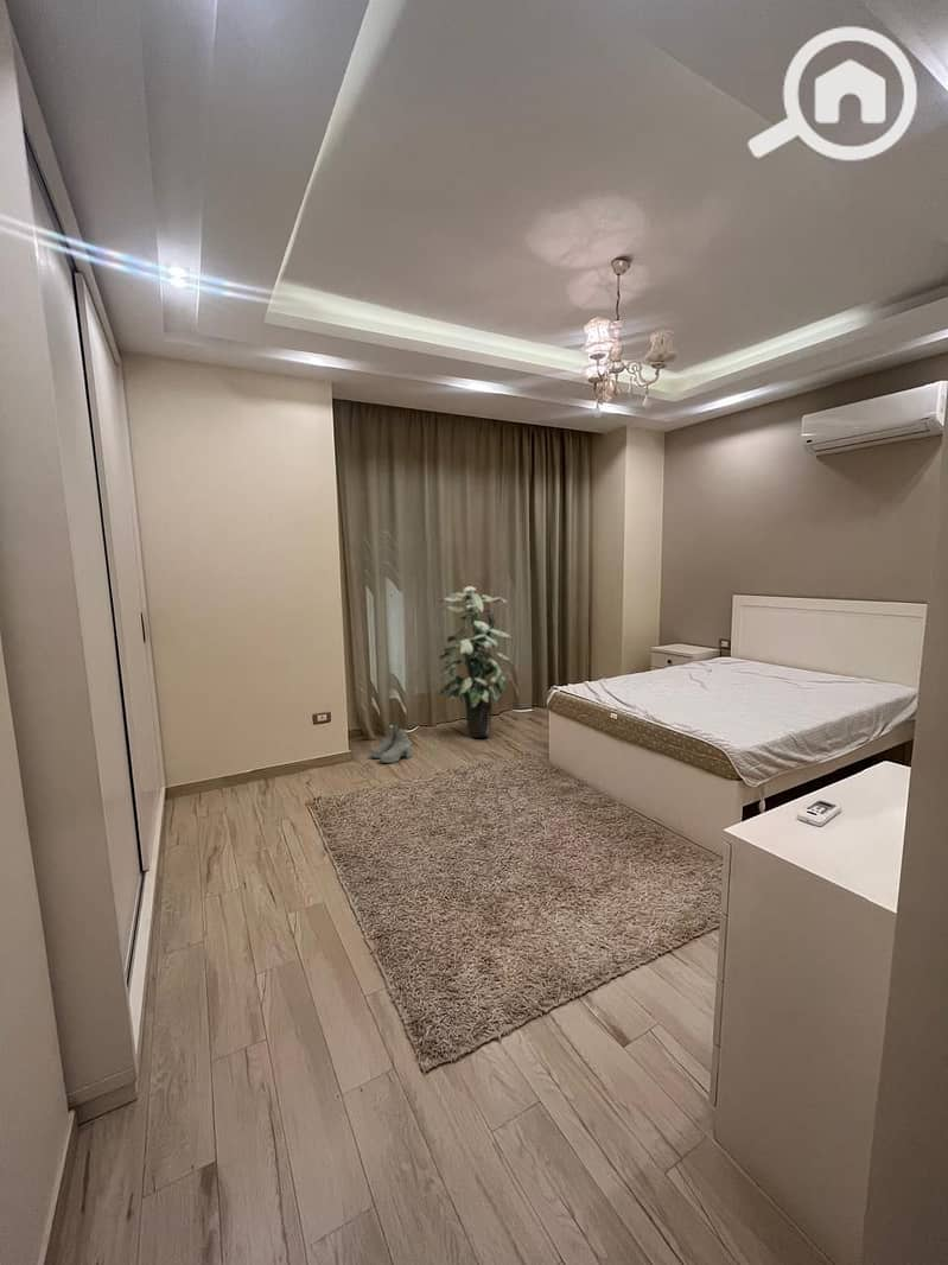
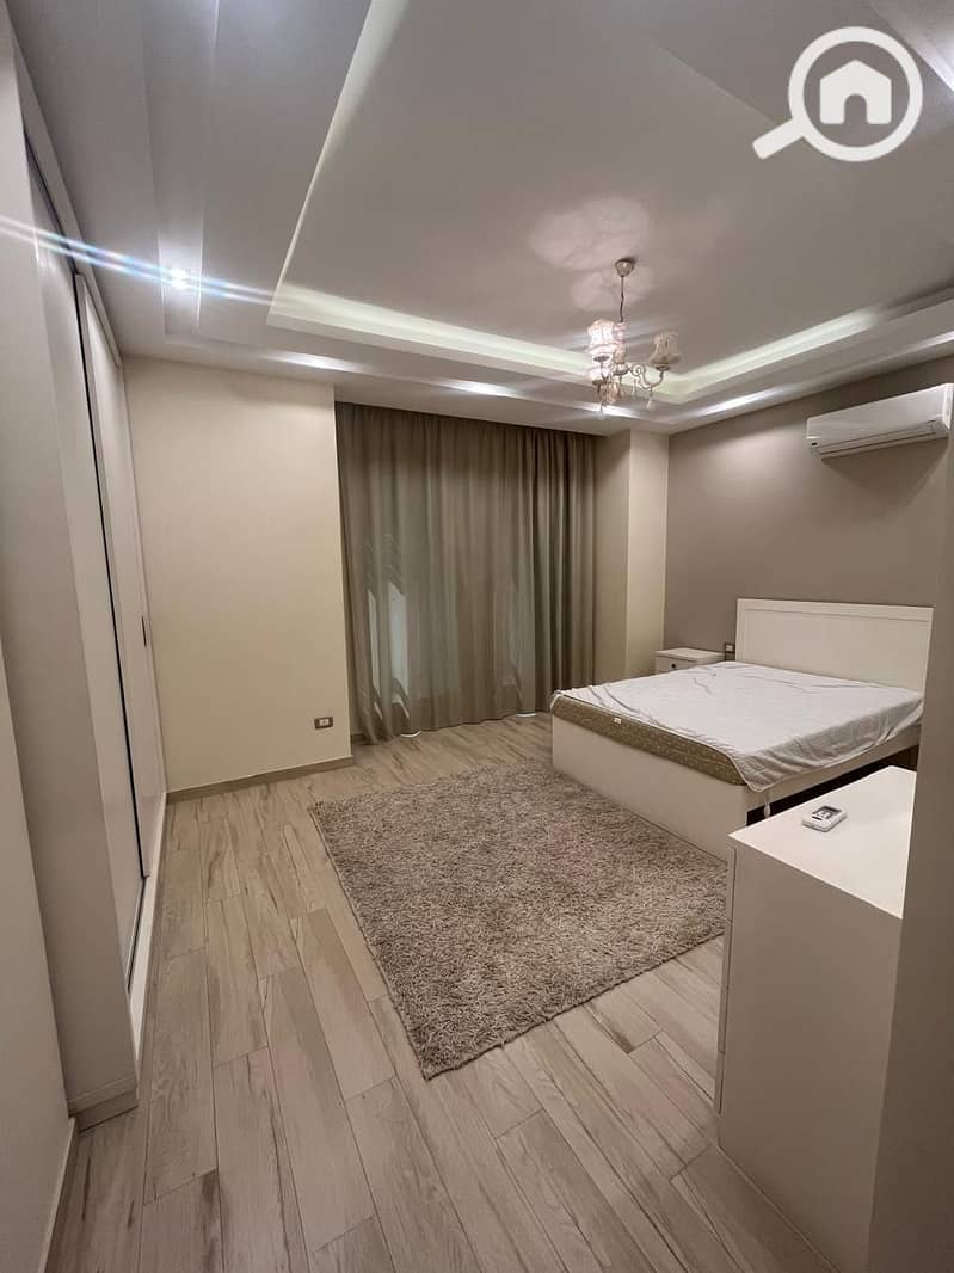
- indoor plant [438,585,514,739]
- boots [370,723,413,764]
